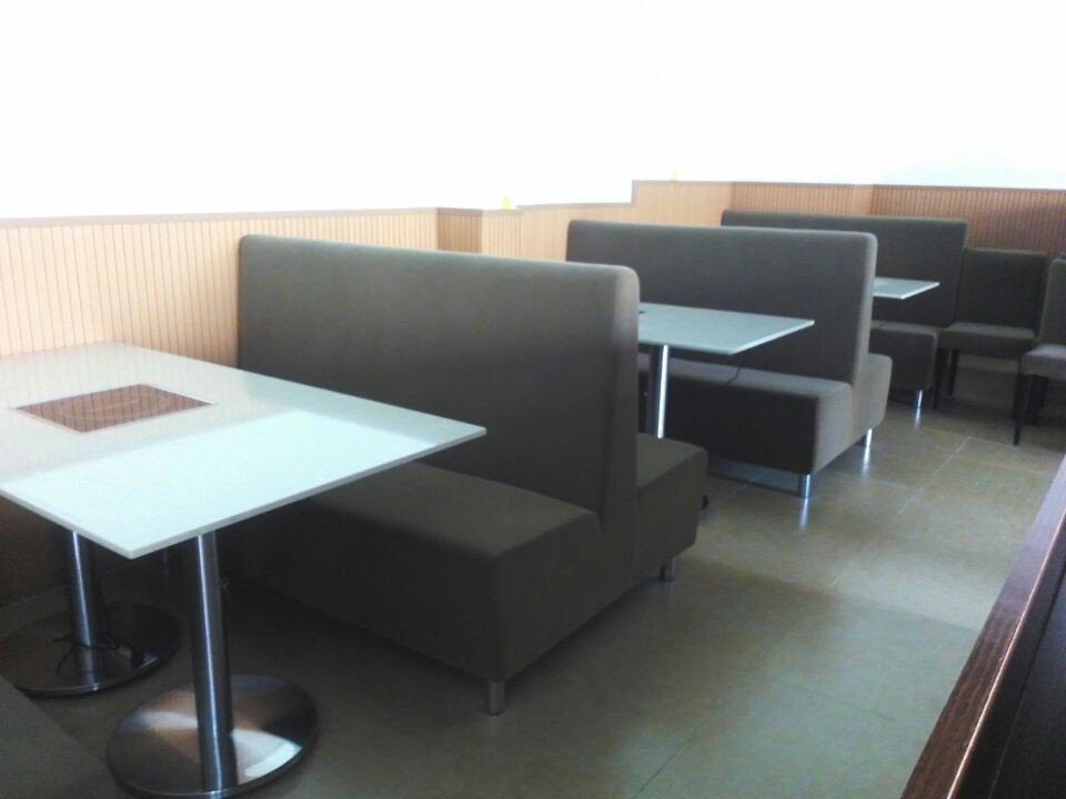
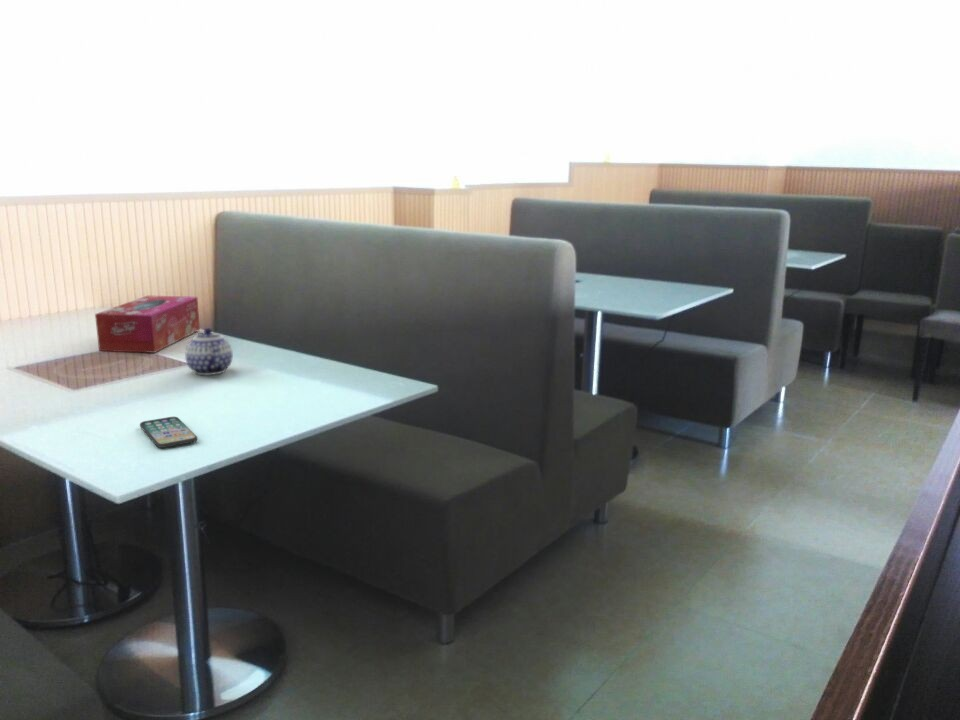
+ tissue box [94,295,201,354]
+ teapot [184,327,234,376]
+ smartphone [139,416,199,449]
